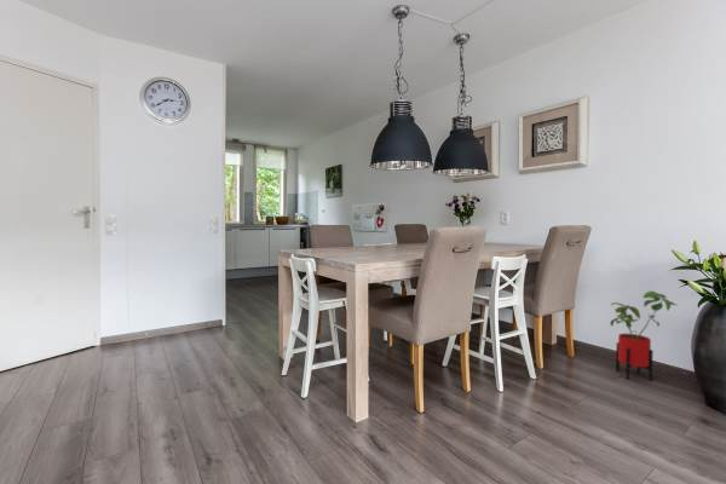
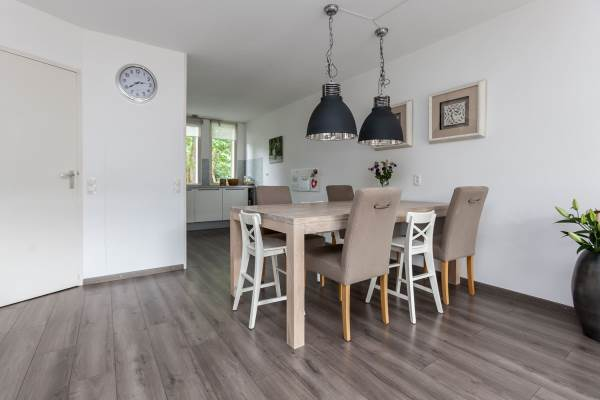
- house plant [609,290,678,381]
